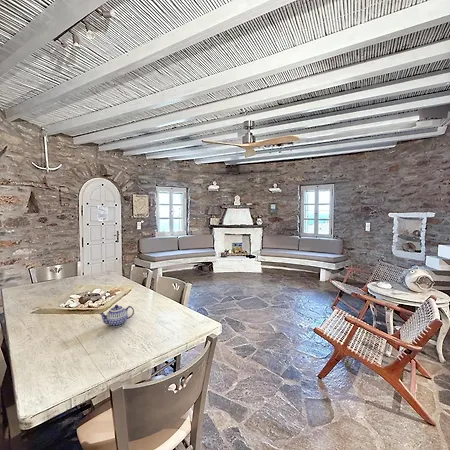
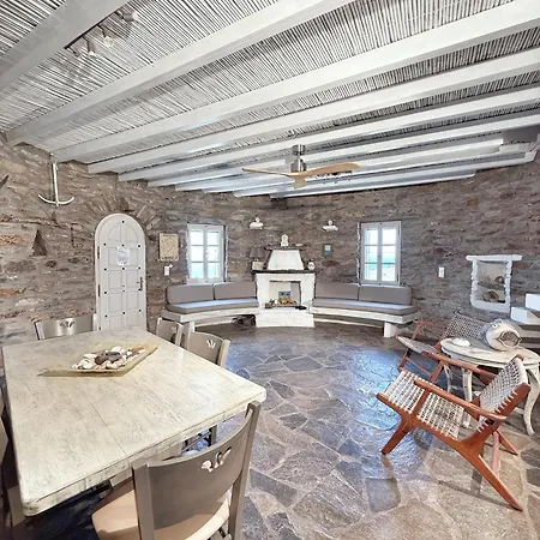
- teapot [98,304,135,328]
